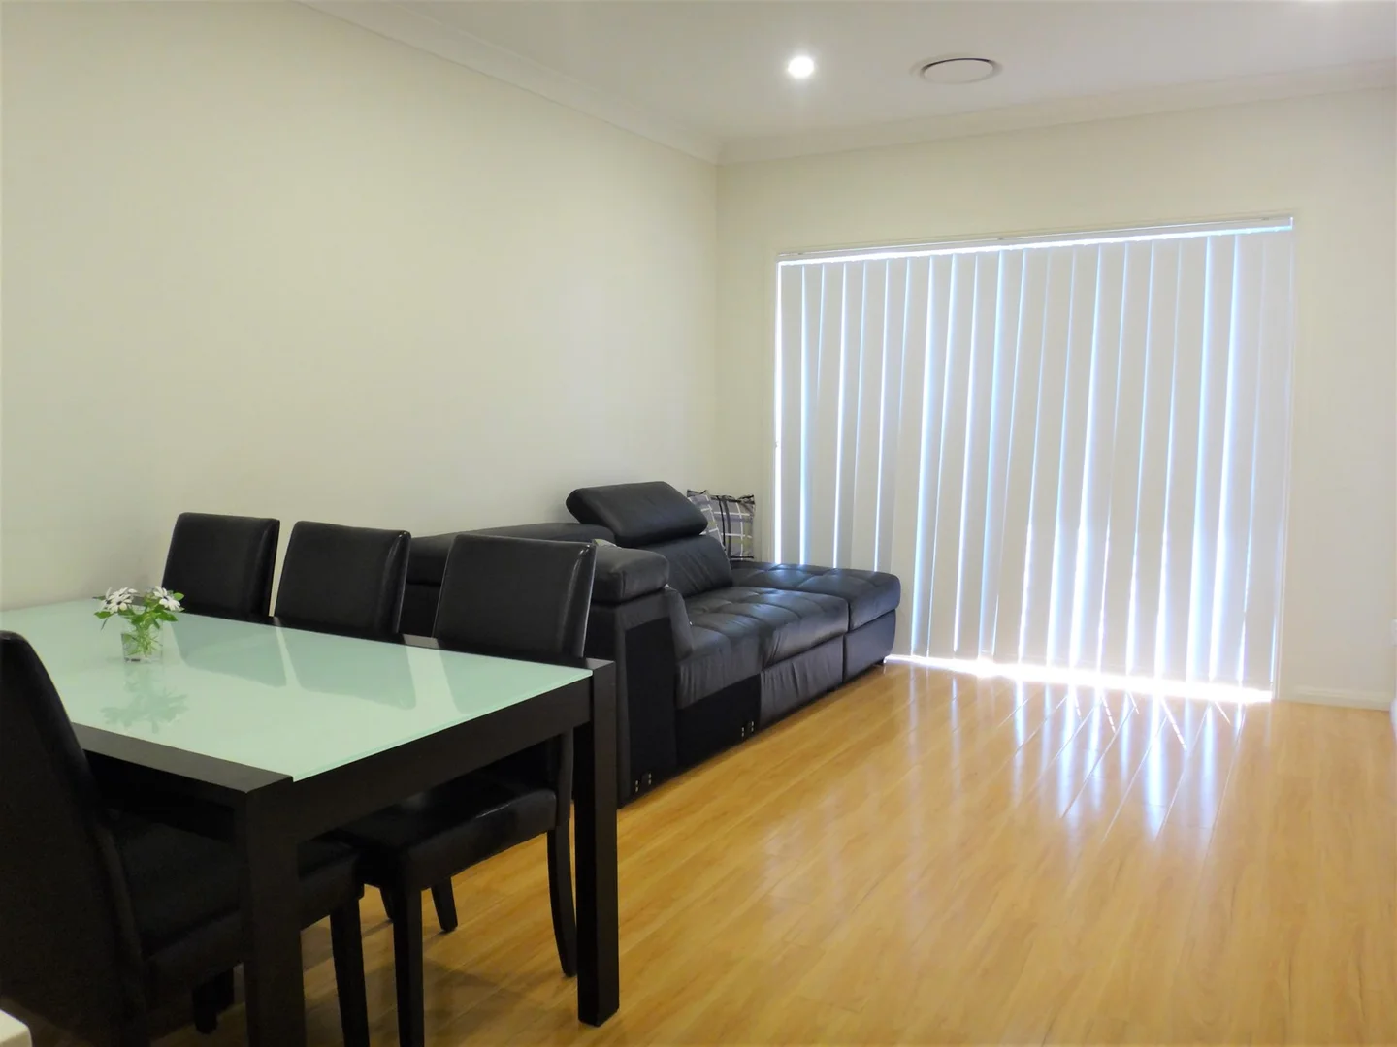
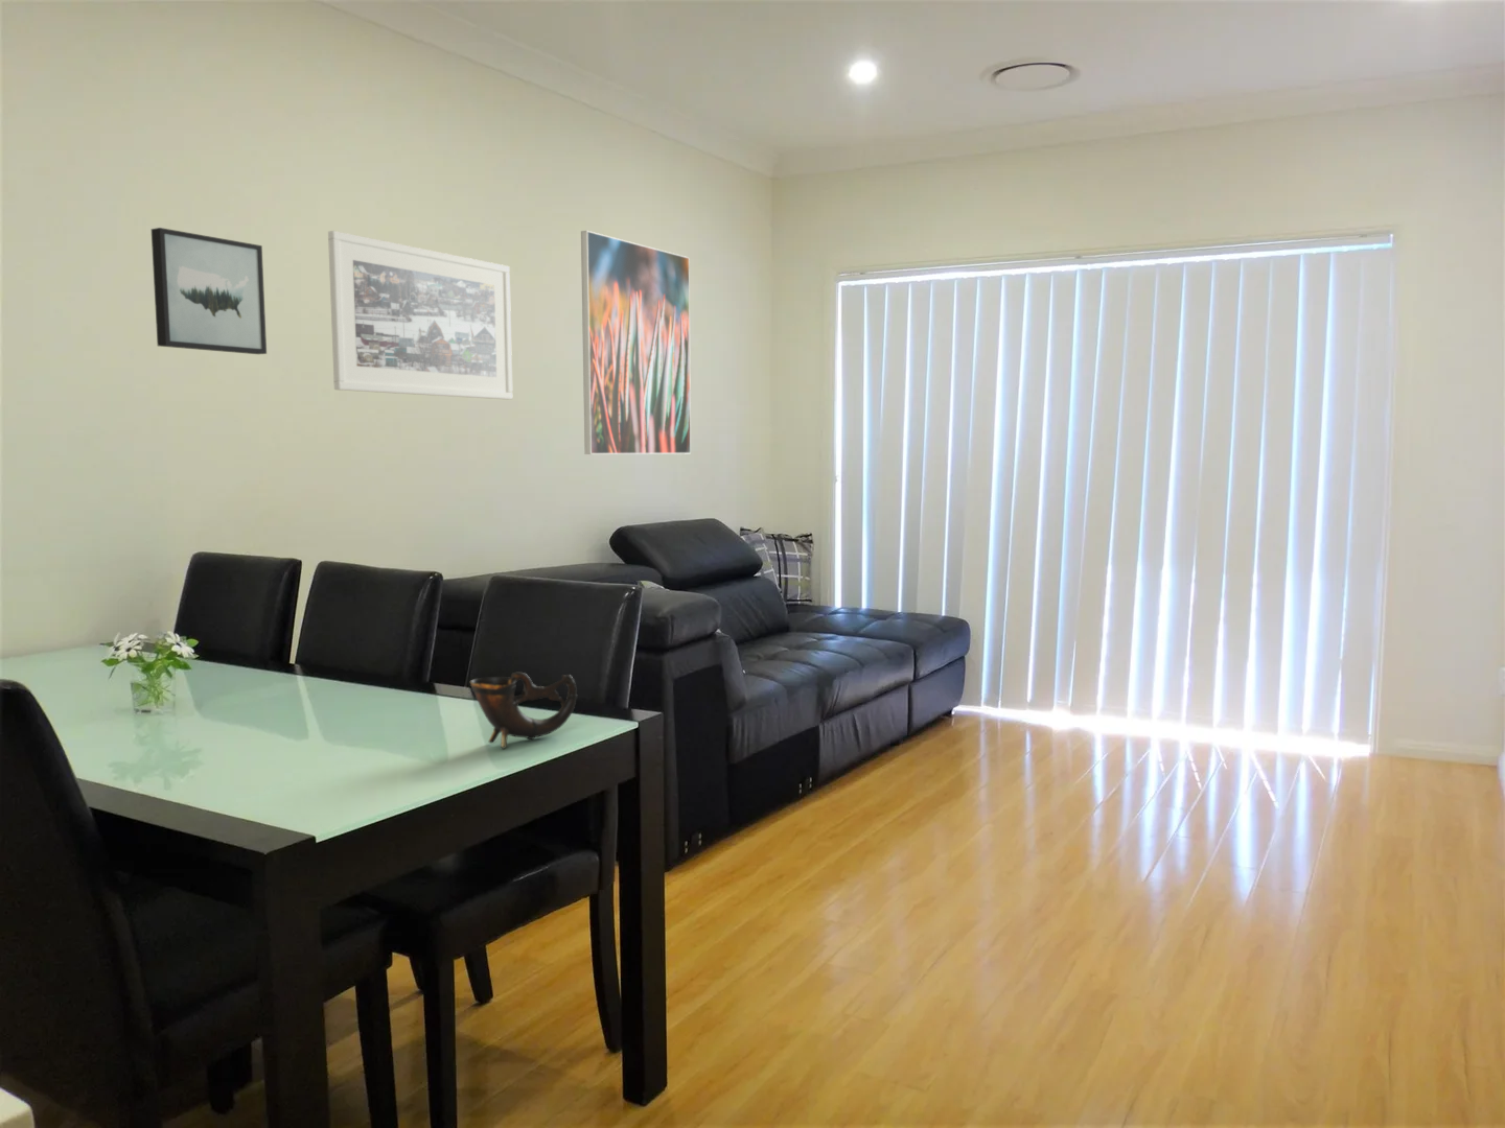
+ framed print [579,230,692,455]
+ wall art [150,226,268,355]
+ cup [469,671,578,750]
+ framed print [327,230,513,400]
